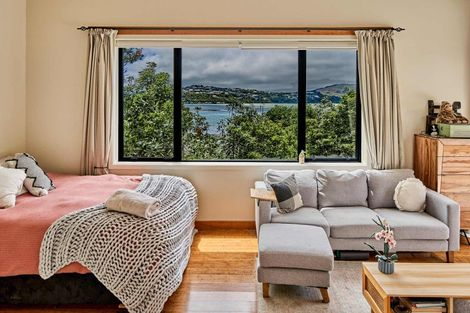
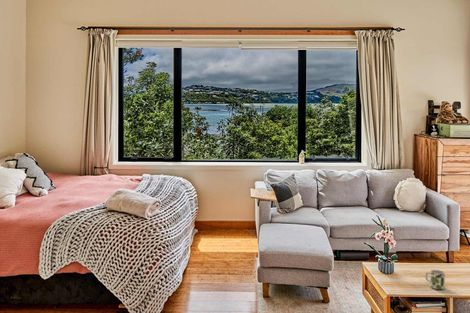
+ mug [425,269,446,290]
